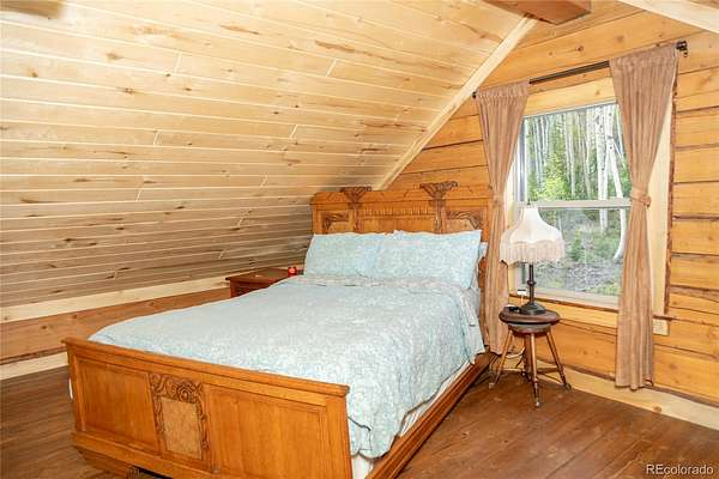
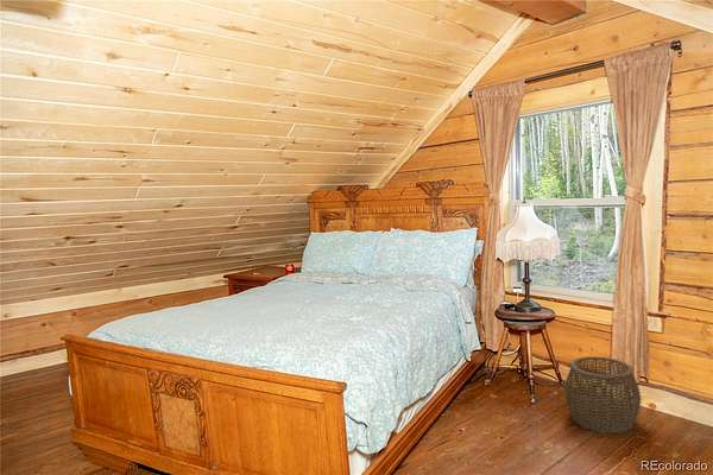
+ woven basket [563,355,643,436]
